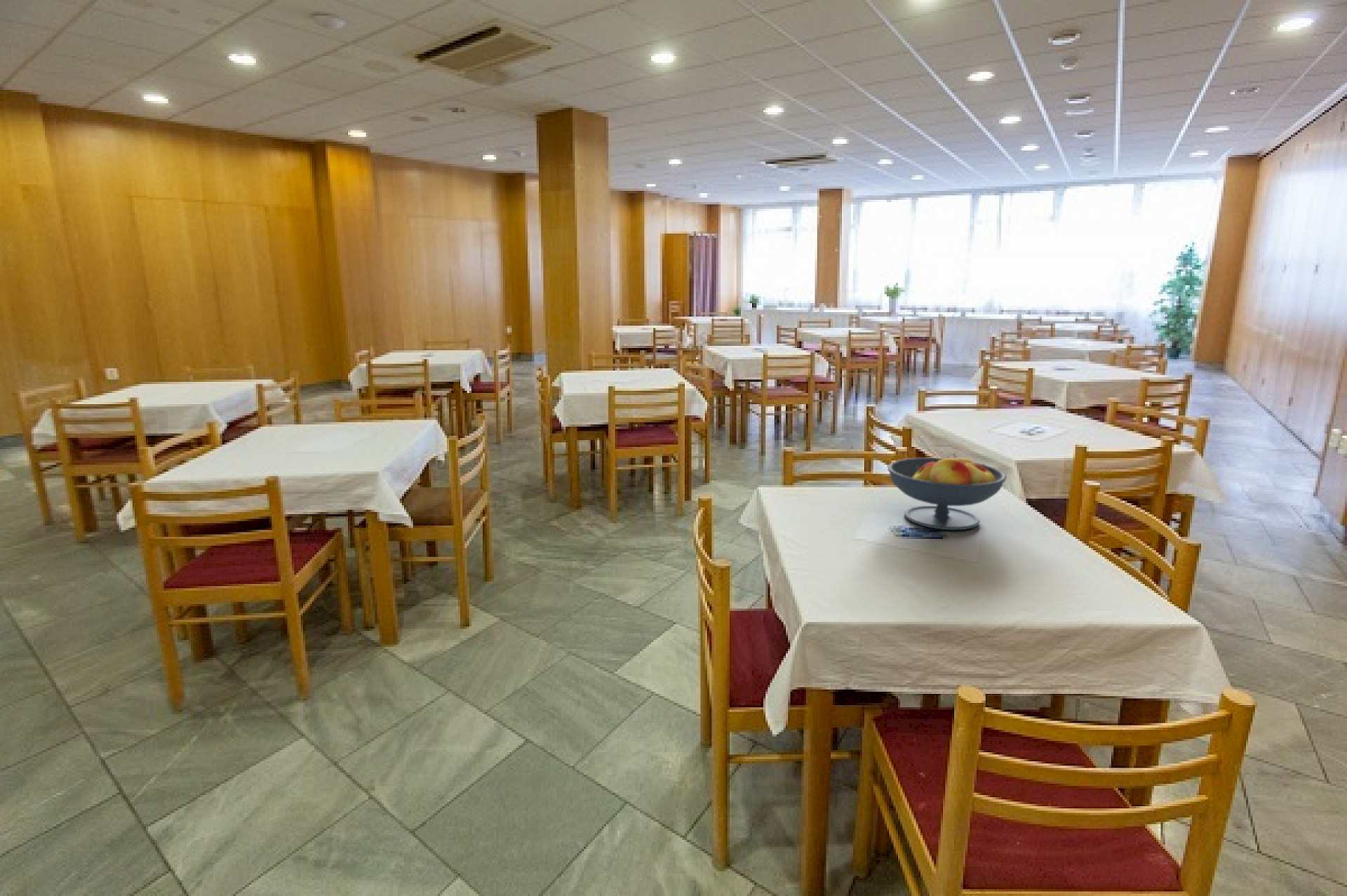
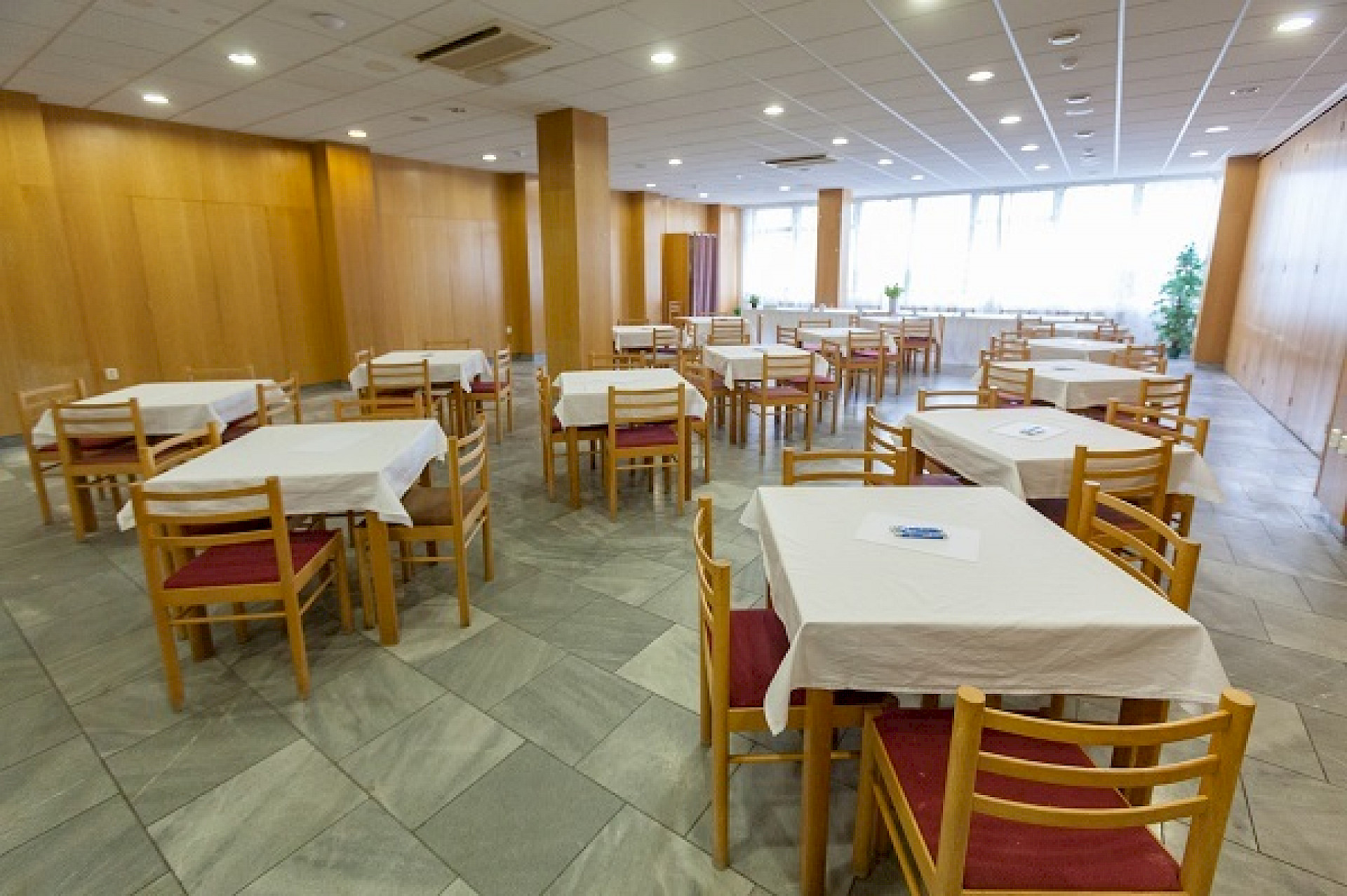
- fruit bowl [887,452,1007,530]
